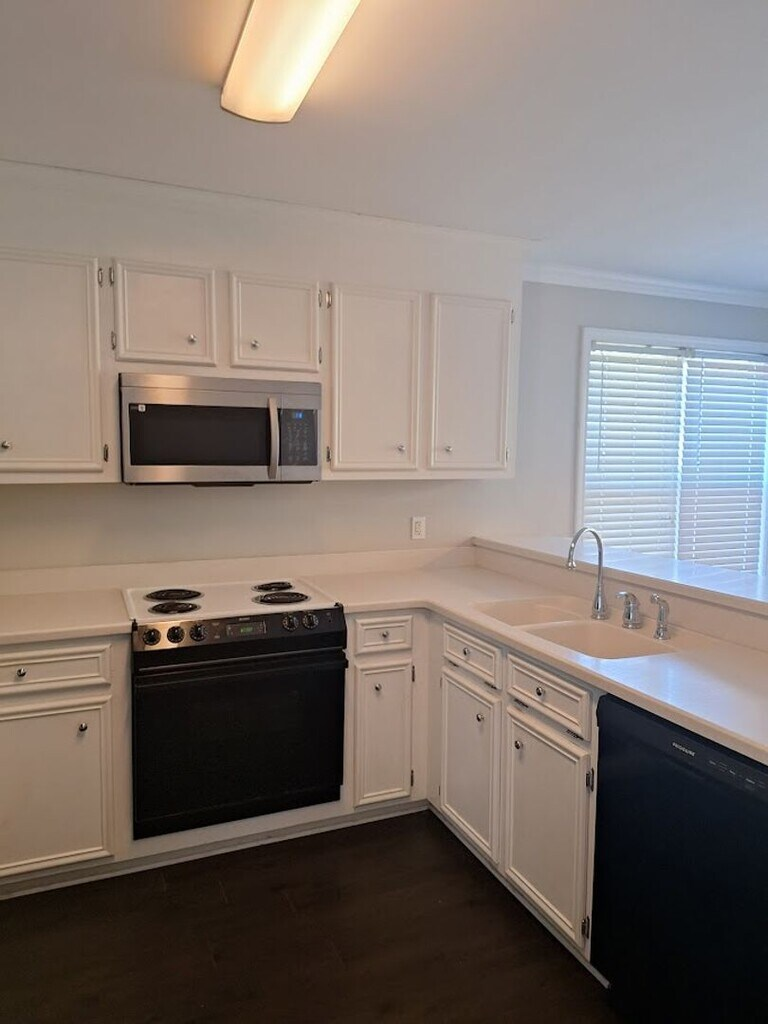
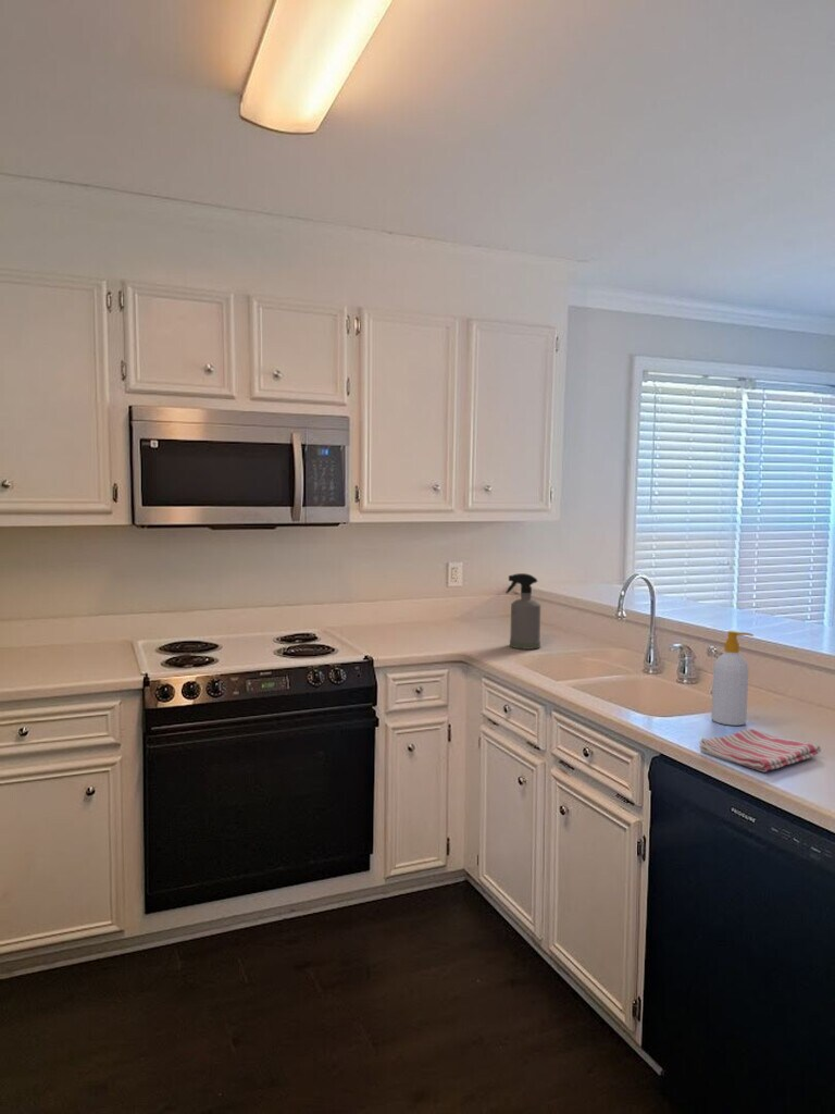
+ spray bottle [504,572,541,651]
+ dish towel [698,728,822,773]
+ soap bottle [710,630,755,727]
